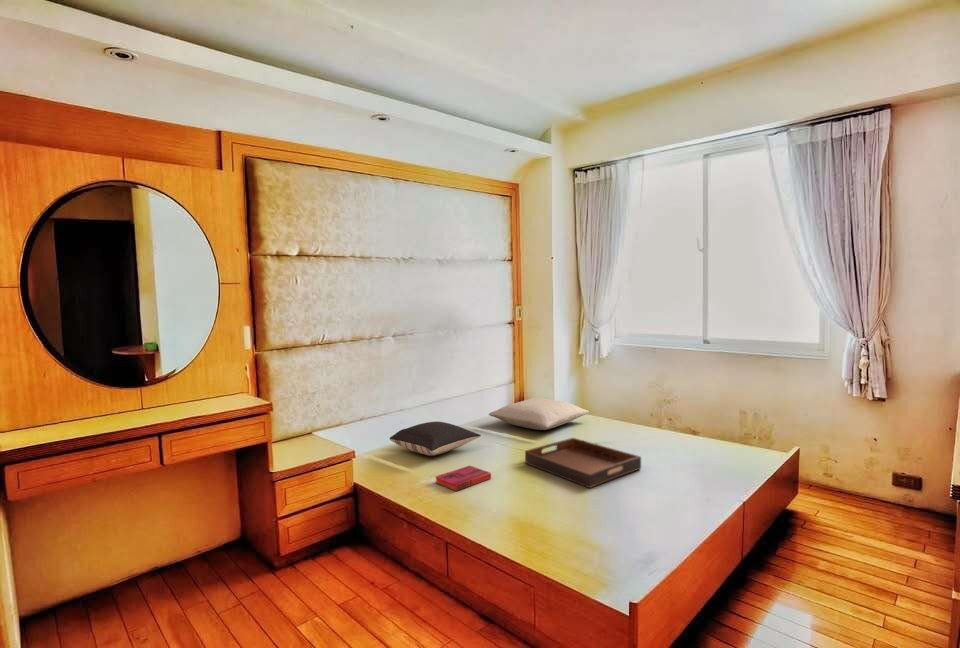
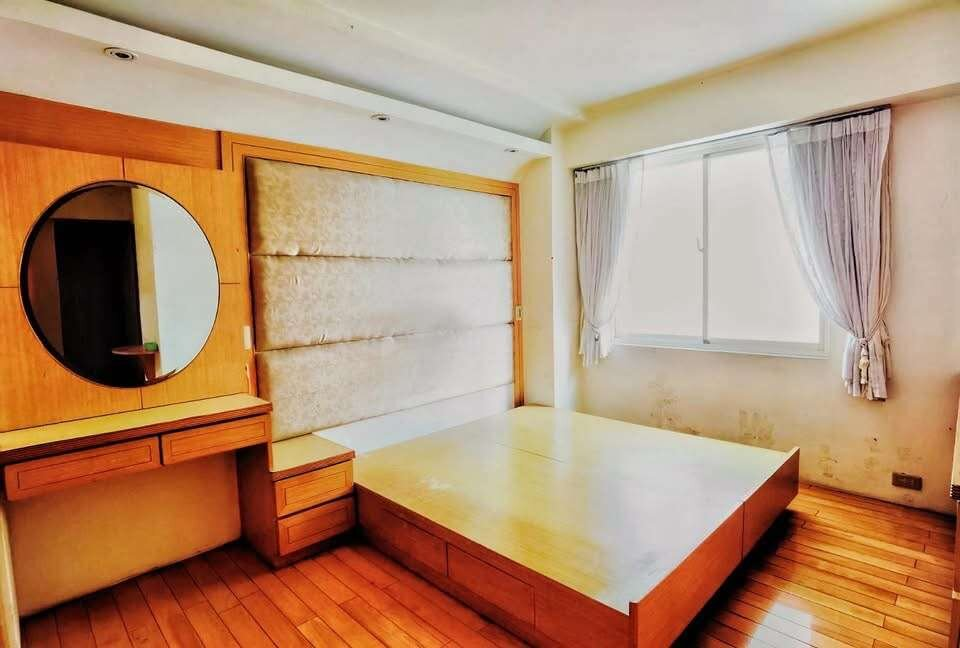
- serving tray [524,437,642,489]
- pillow [488,397,590,431]
- pillow [389,421,482,456]
- hardback book [434,464,492,492]
